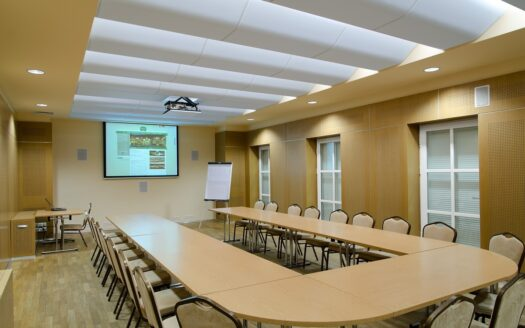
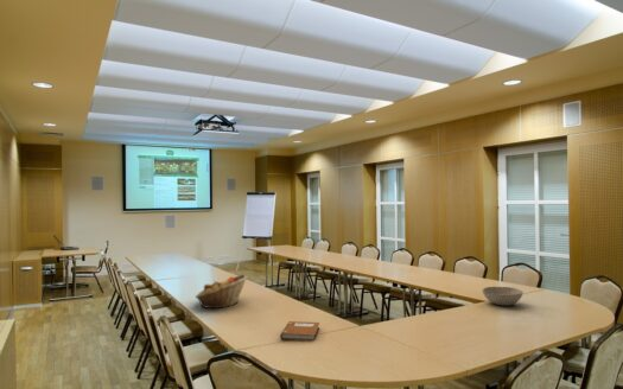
+ fruit basket [195,273,248,310]
+ notebook [279,320,320,342]
+ bowl [482,286,525,307]
